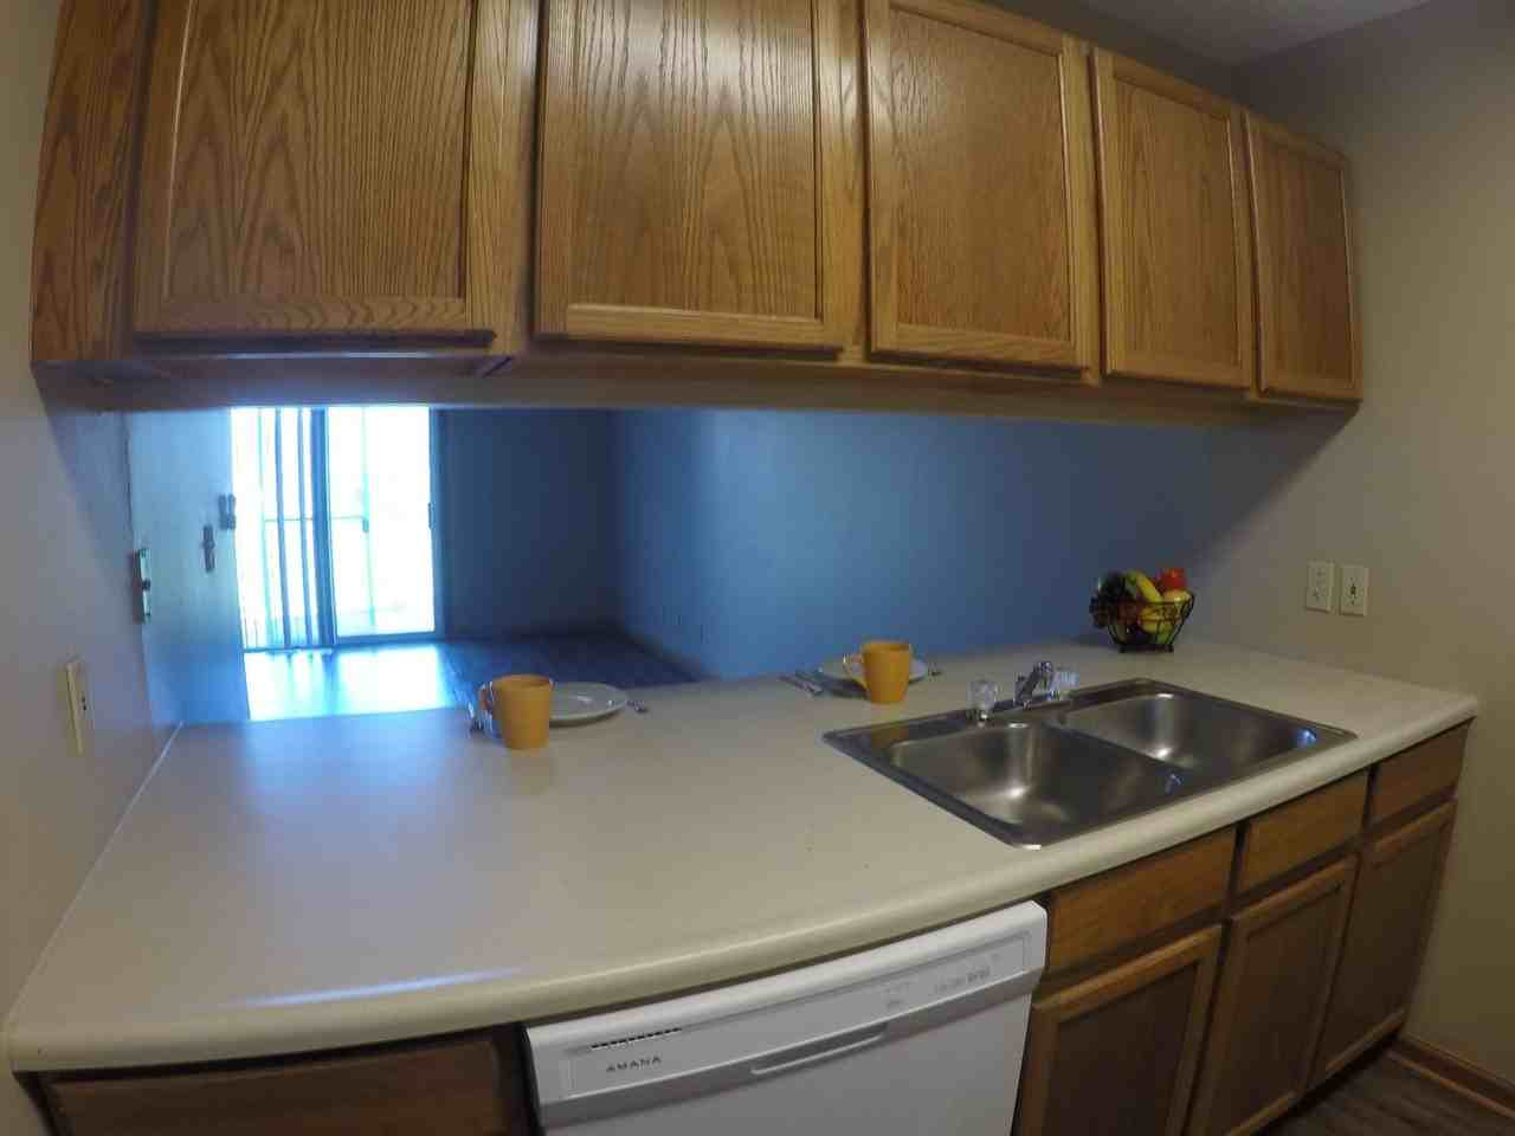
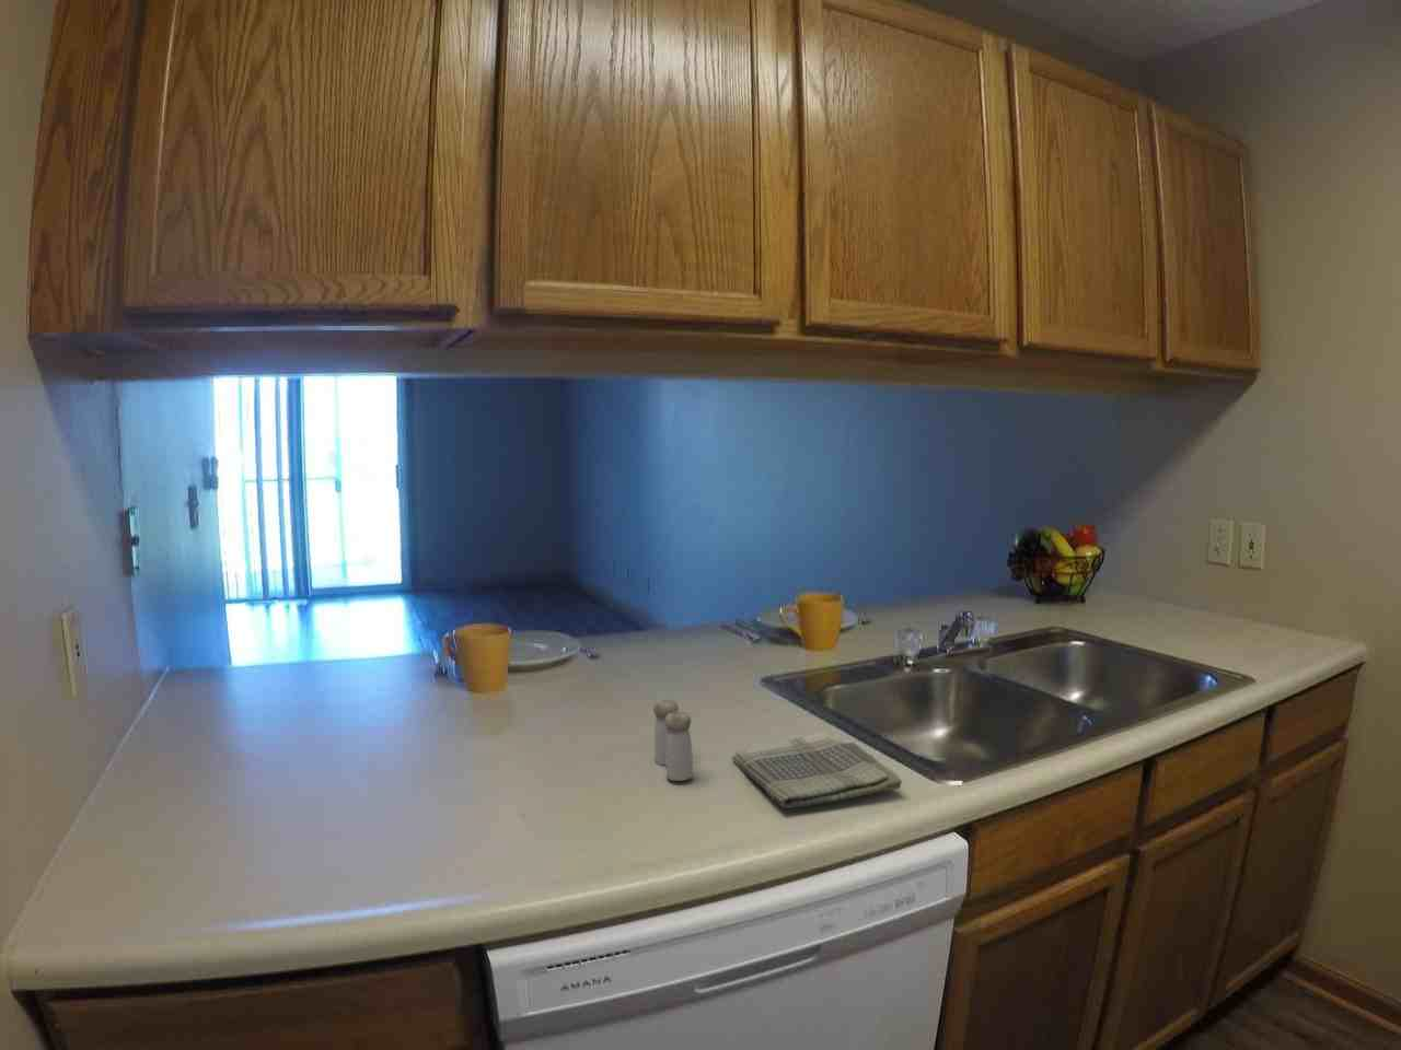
+ dish towel [731,730,903,810]
+ salt and pepper shaker [652,699,694,782]
